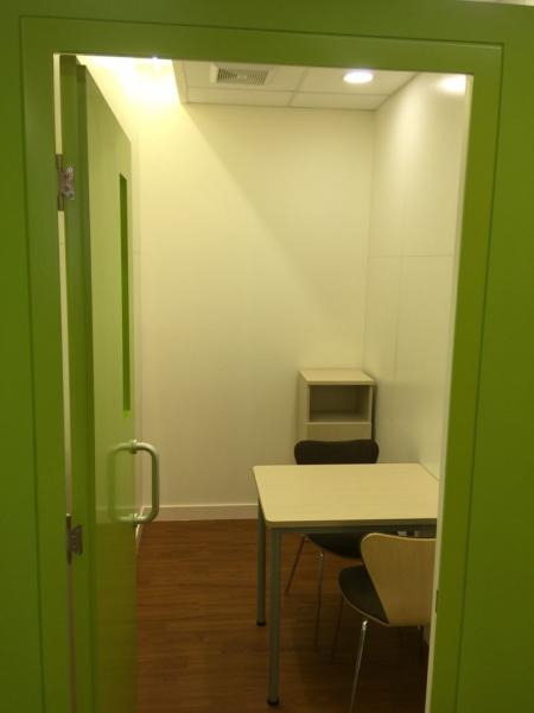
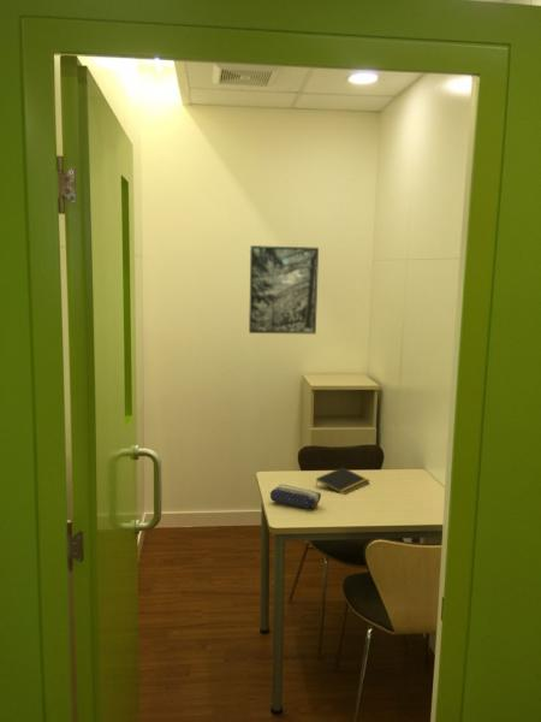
+ notepad [315,466,371,496]
+ pencil case [269,484,322,510]
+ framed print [248,244,320,335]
